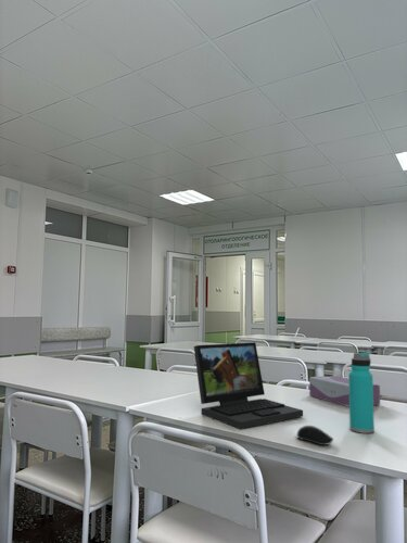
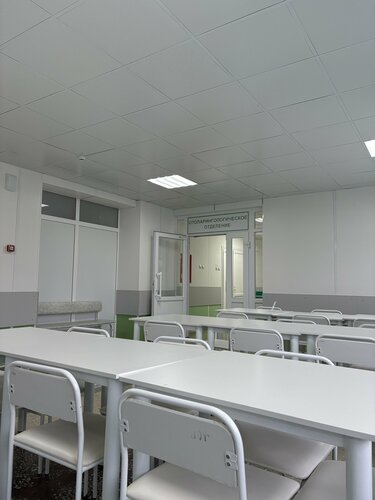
- tissue box [308,375,381,407]
- water bottle [347,352,376,434]
- computer mouse [296,425,334,446]
- laptop [193,342,304,430]
